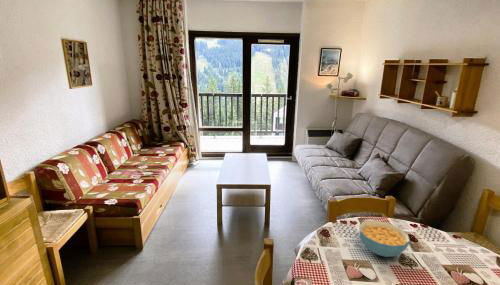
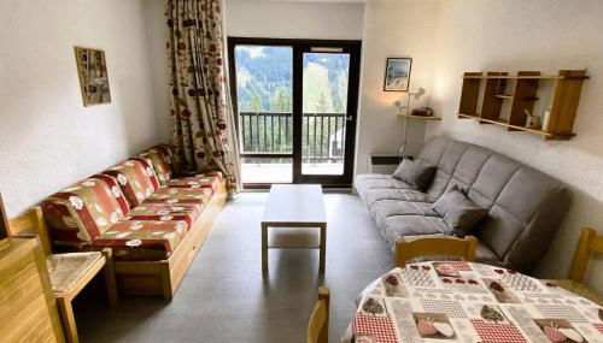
- cereal bowl [359,220,411,258]
